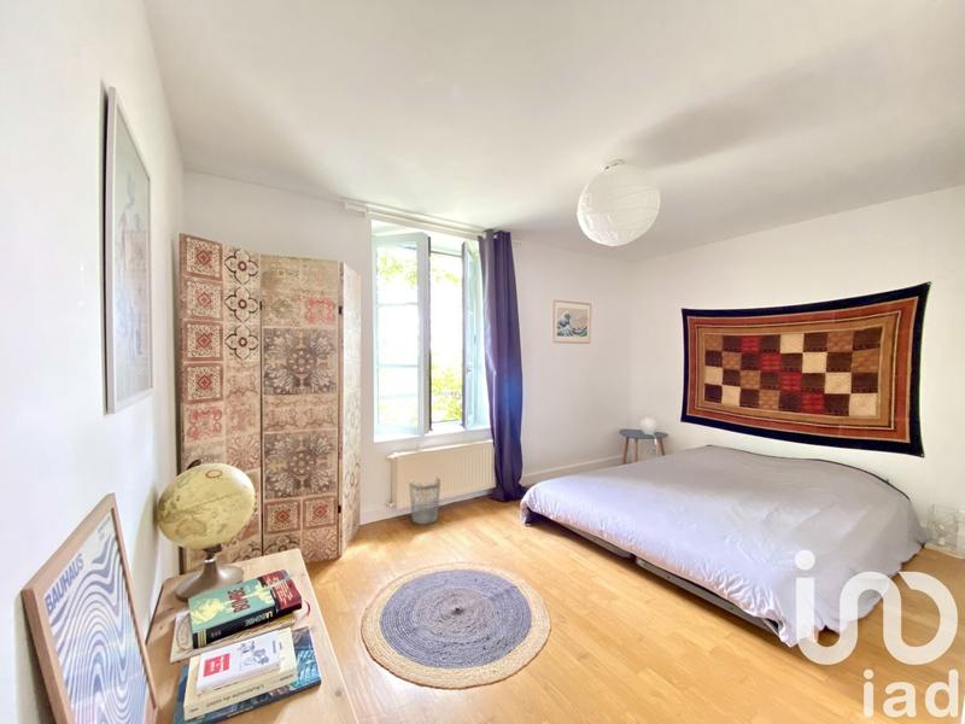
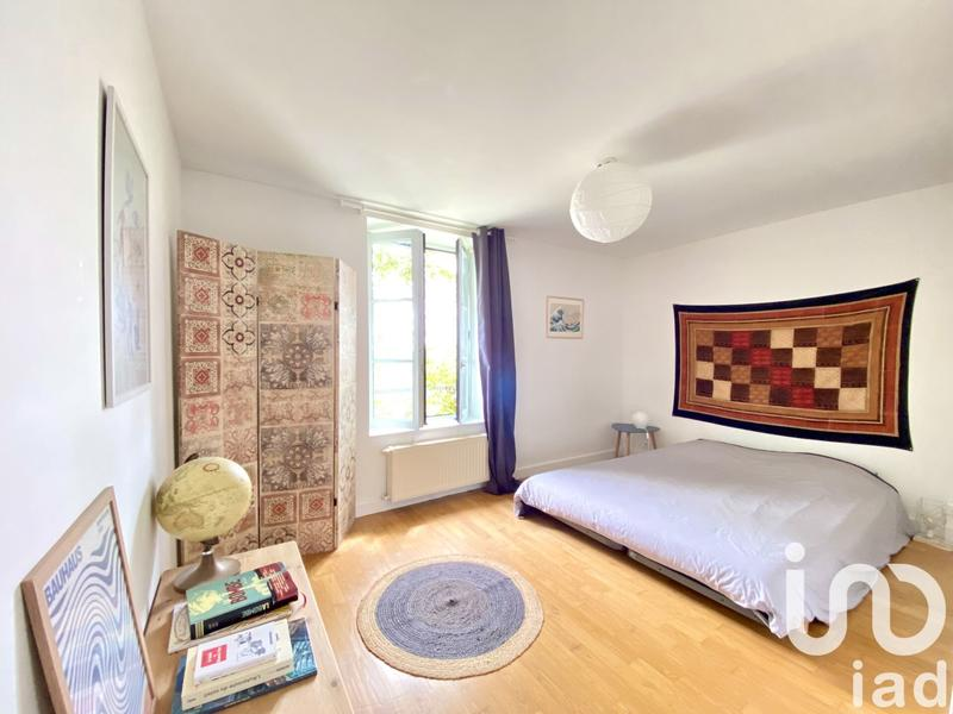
- wastebasket [408,477,441,525]
